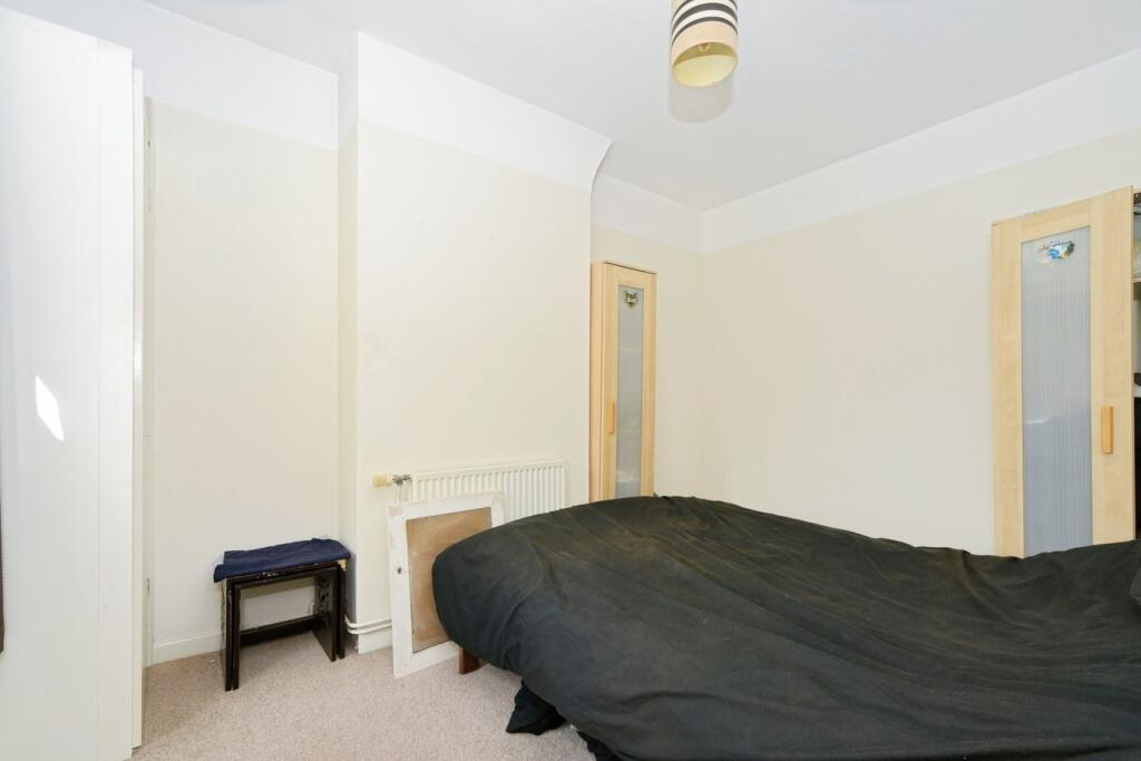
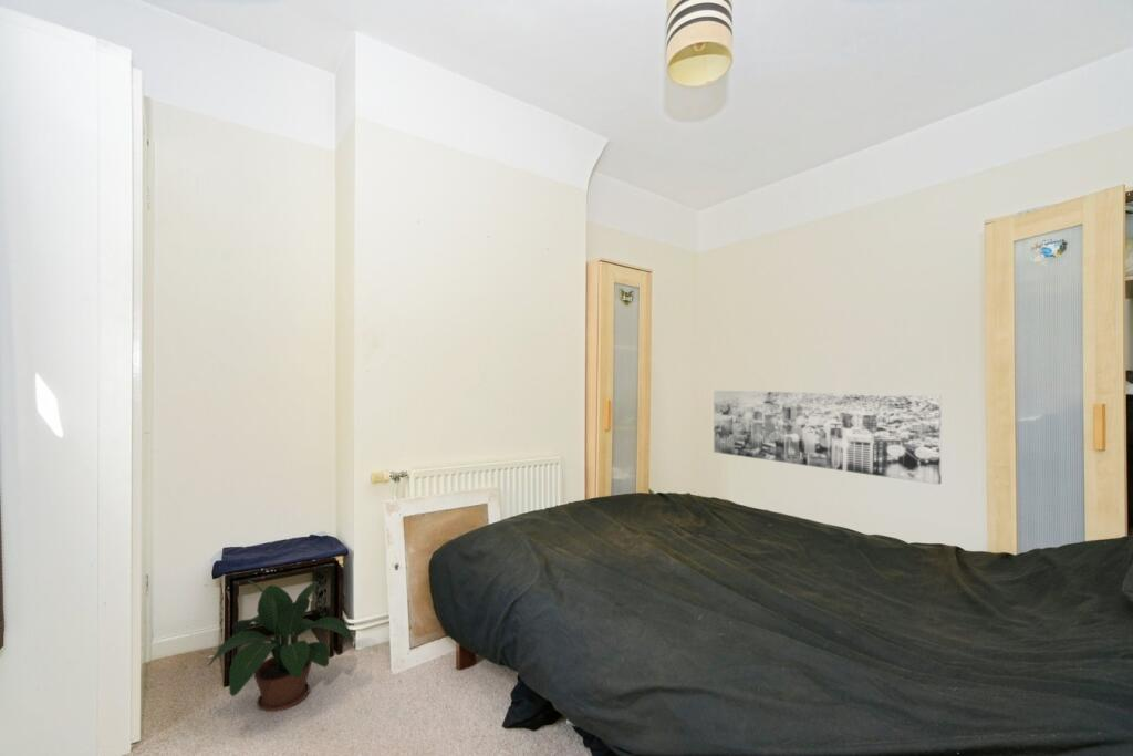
+ wall art [713,390,942,486]
+ potted plant [206,579,353,713]
